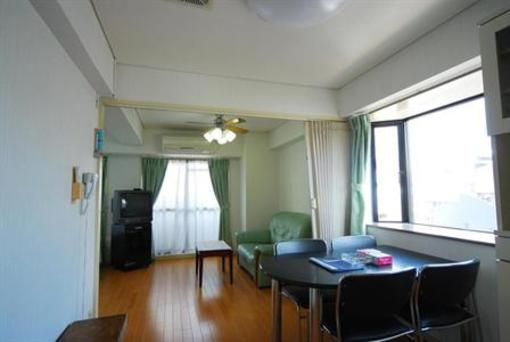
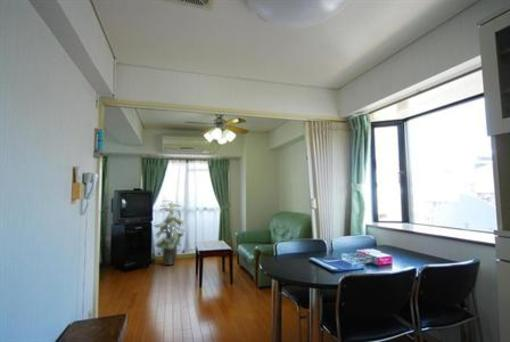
+ indoor plant [151,199,186,266]
